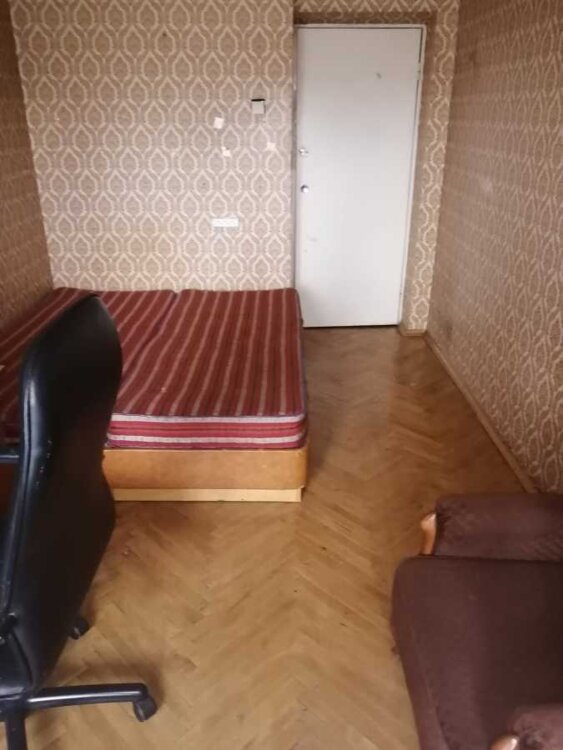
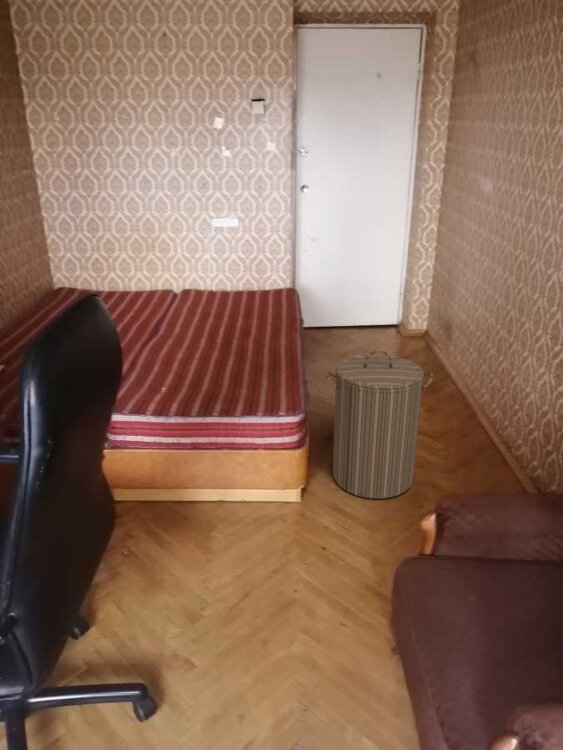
+ laundry hamper [324,349,434,500]
